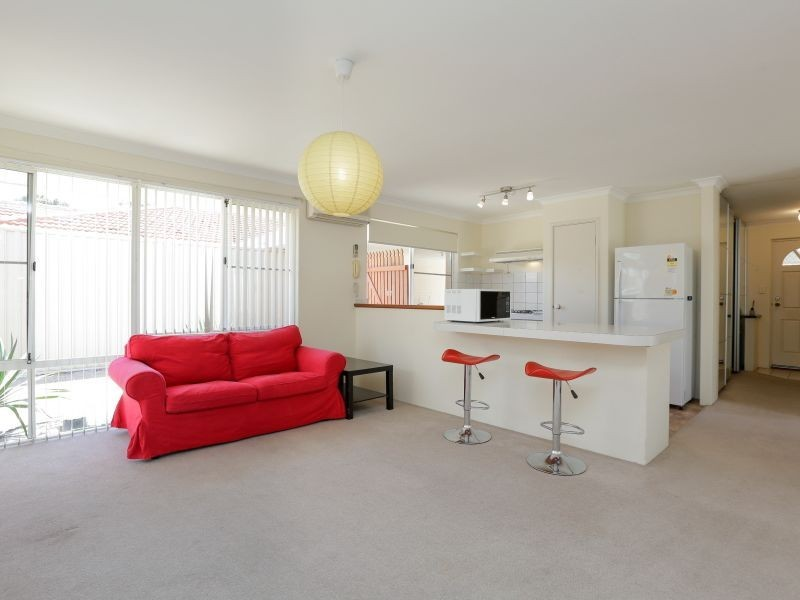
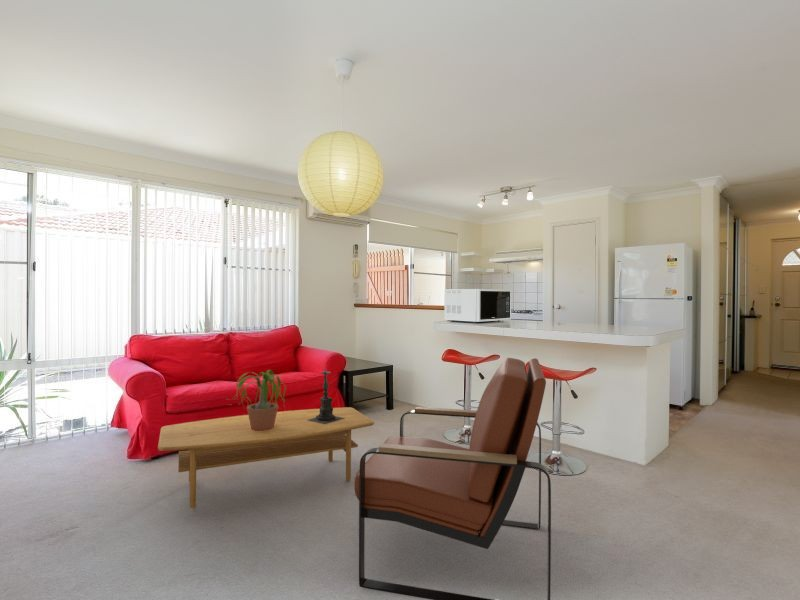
+ coffee table [157,406,375,510]
+ armchair [353,357,552,600]
+ candle holder [308,363,344,424]
+ potted plant [227,369,288,431]
